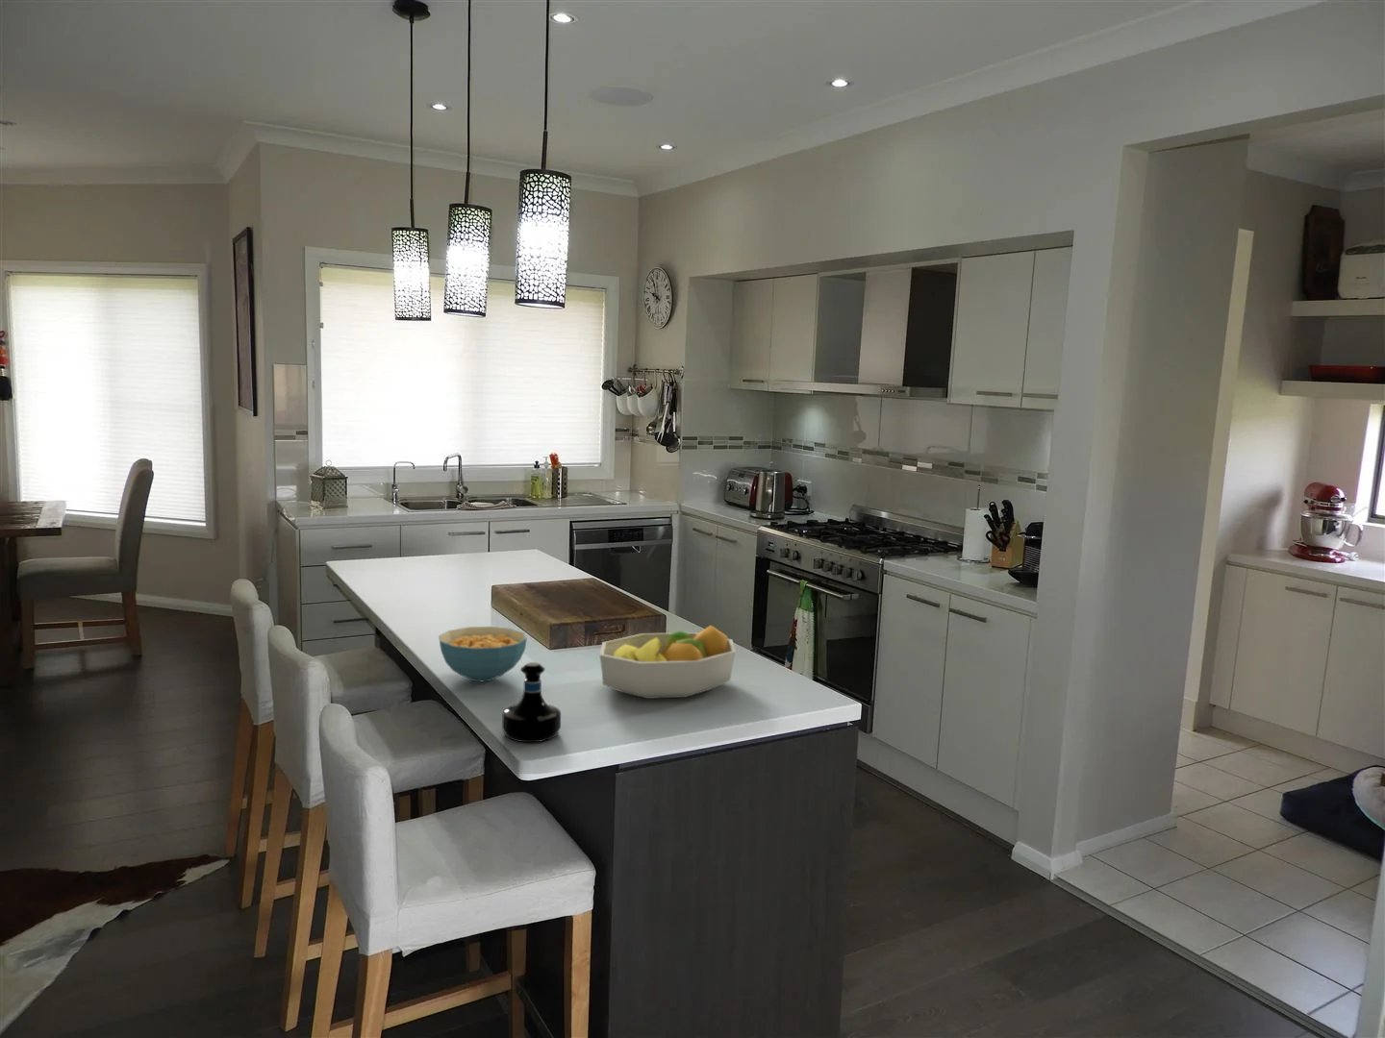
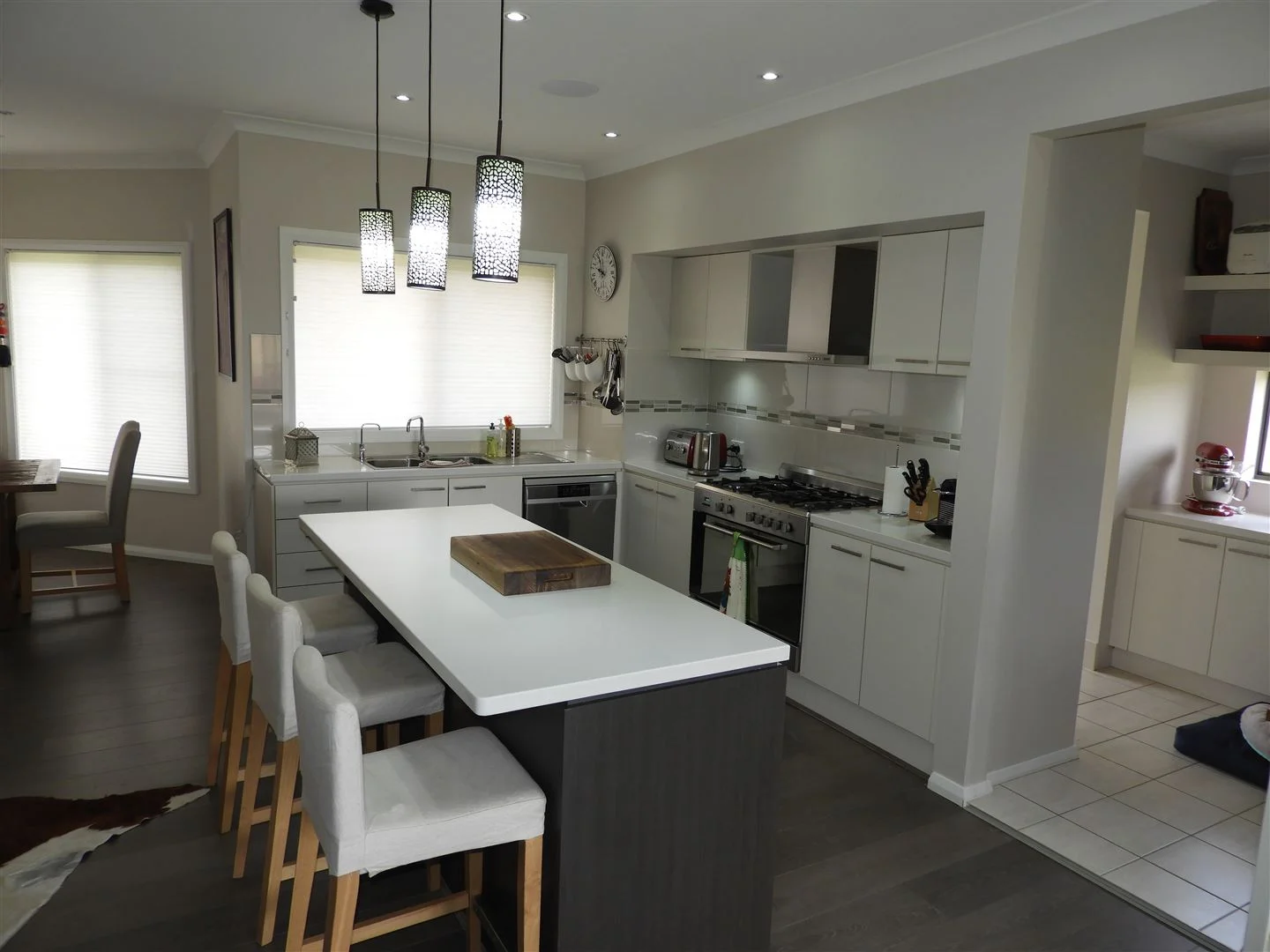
- tequila bottle [501,661,562,743]
- cereal bowl [437,626,528,683]
- fruit bowl [599,625,737,700]
